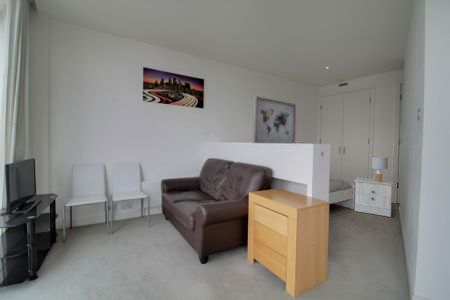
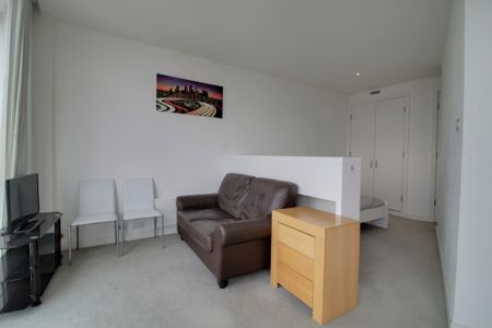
- lamp [370,156,389,182]
- wall art [252,95,297,144]
- nightstand [353,177,395,218]
